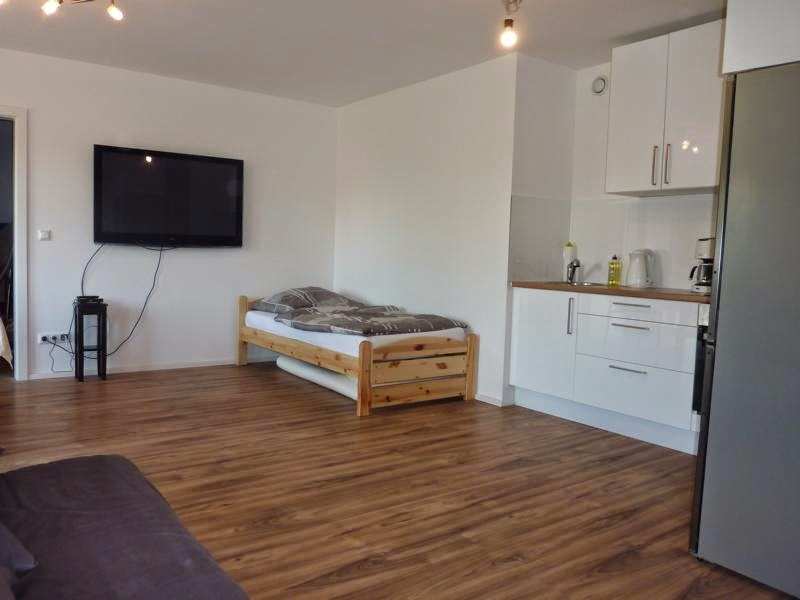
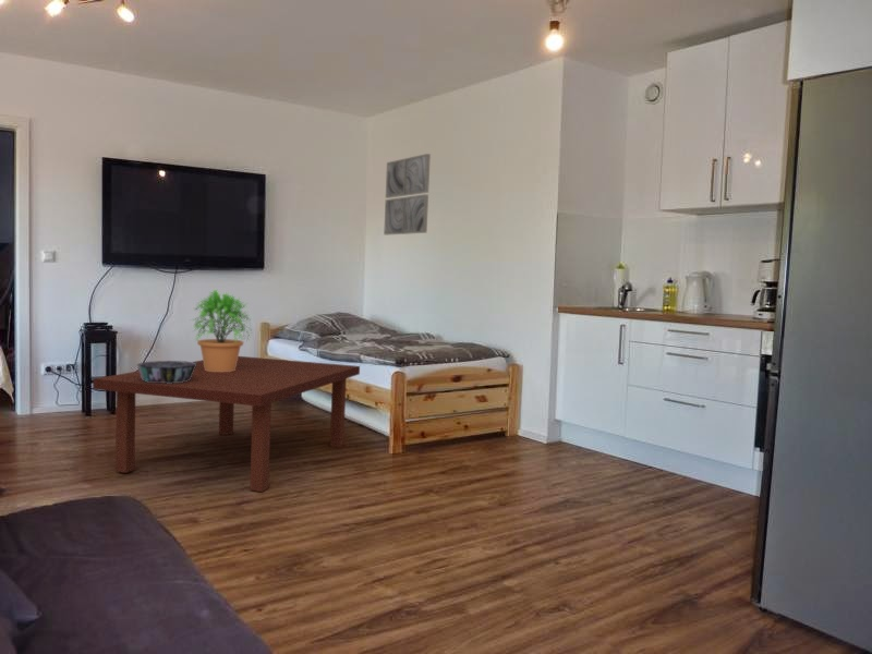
+ potted plant [190,289,254,372]
+ decorative bowl [135,360,196,384]
+ wall art [383,153,432,235]
+ coffee table [92,355,361,493]
